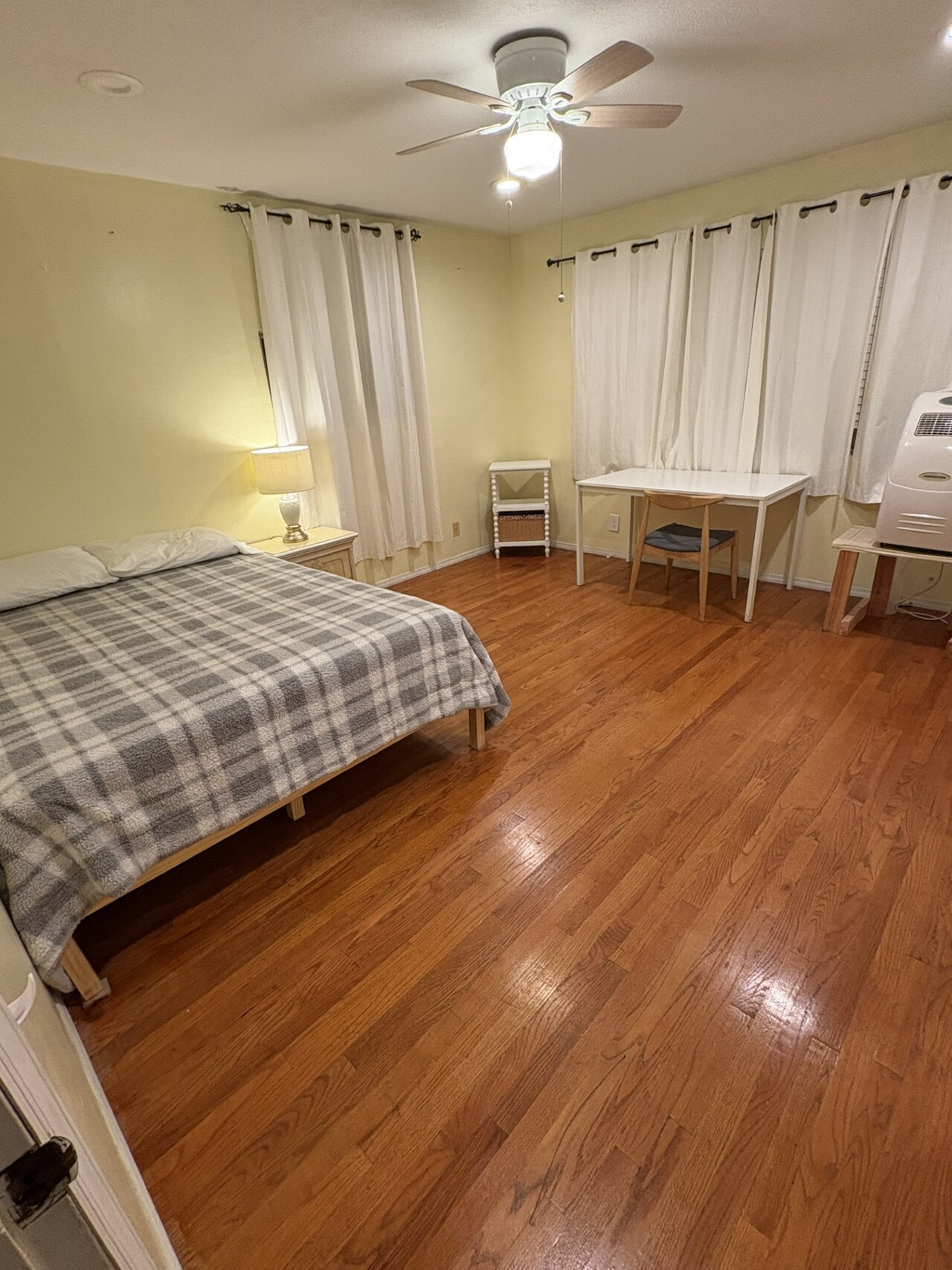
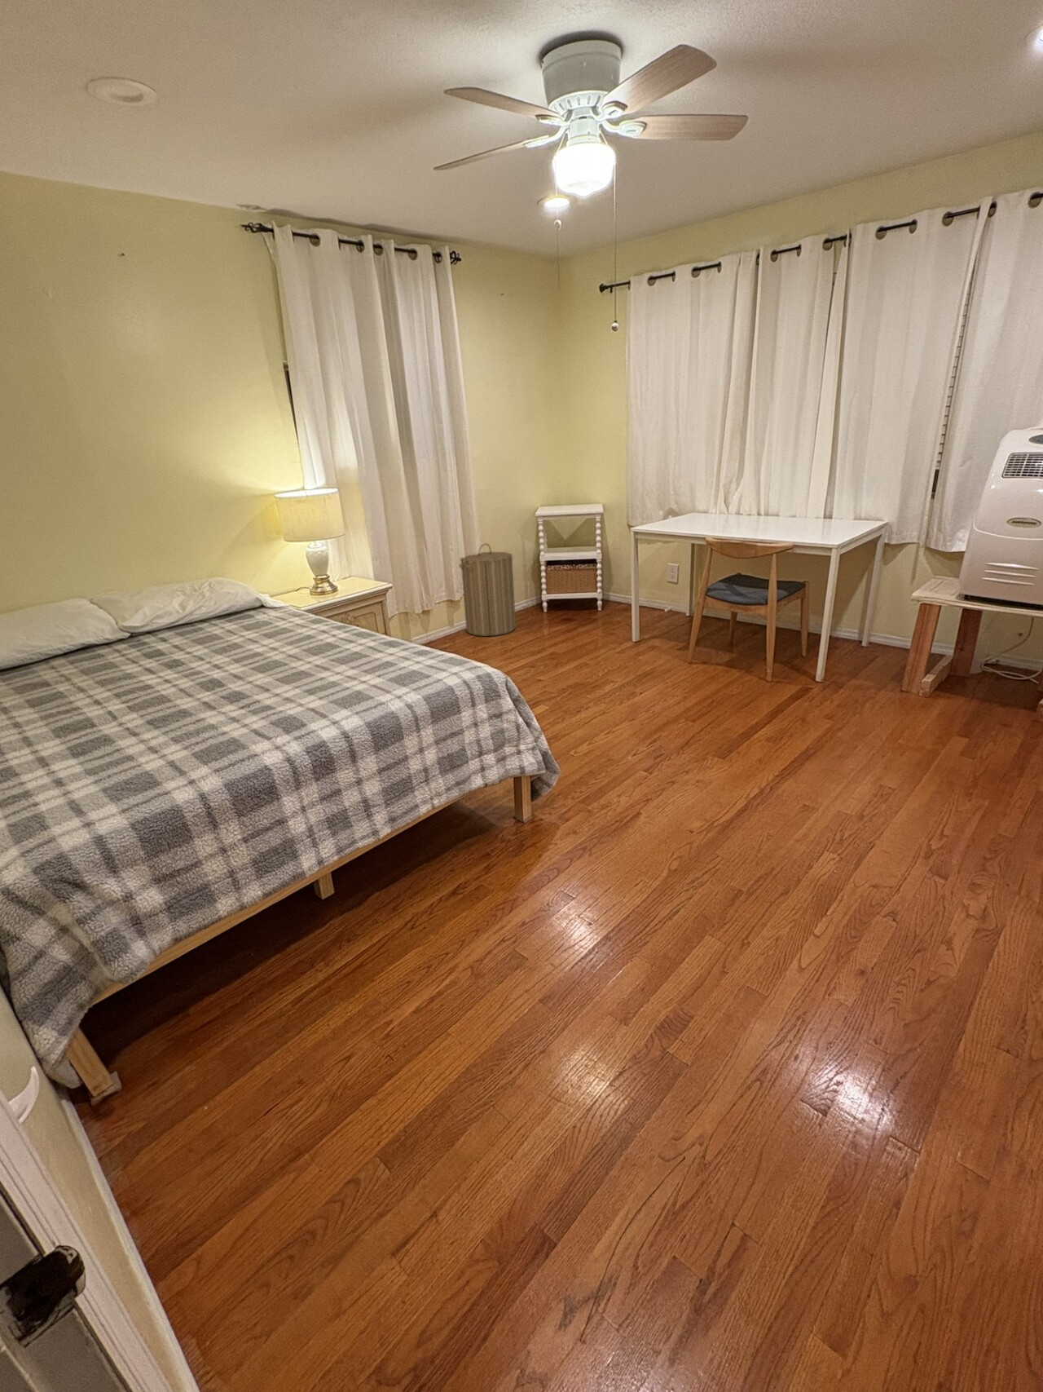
+ laundry hamper [458,543,517,637]
